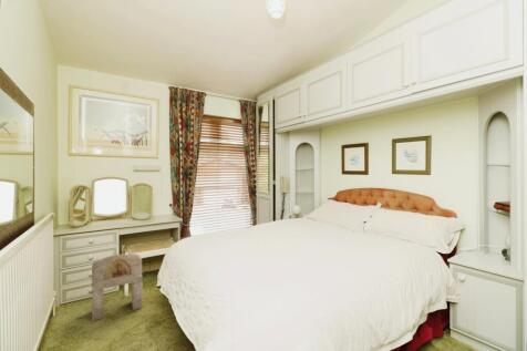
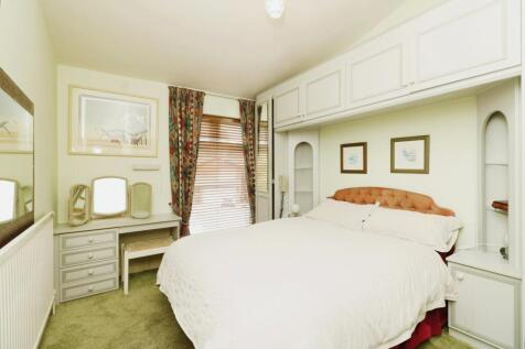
- stool [91,252,144,322]
